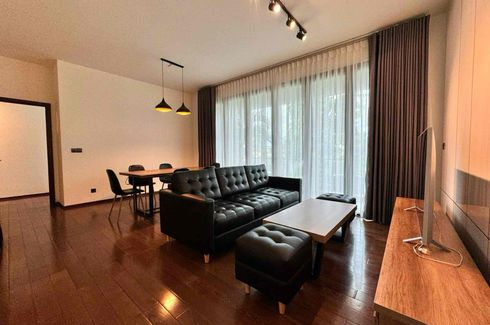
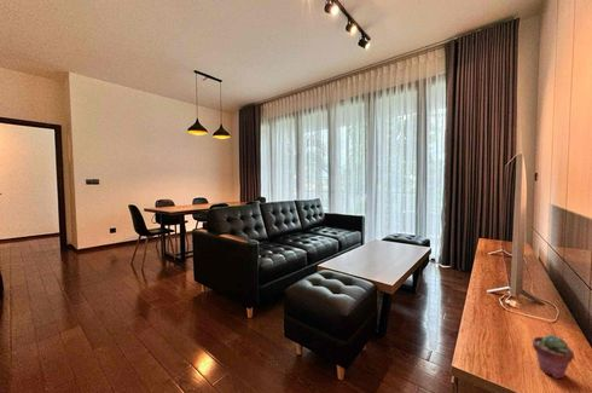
+ potted succulent [532,333,575,380]
